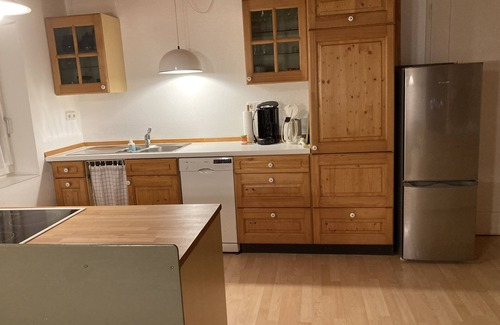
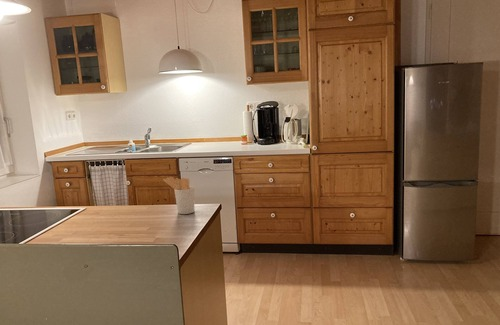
+ utensil holder [162,176,196,215]
